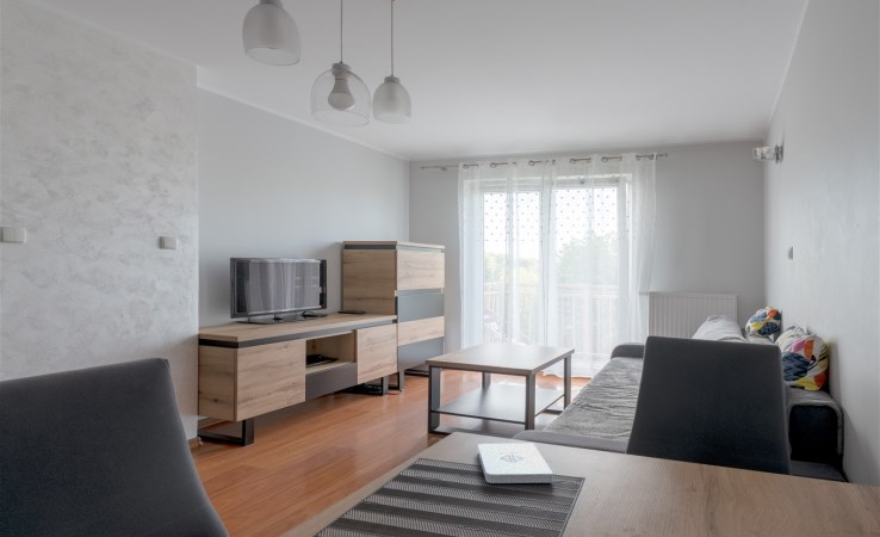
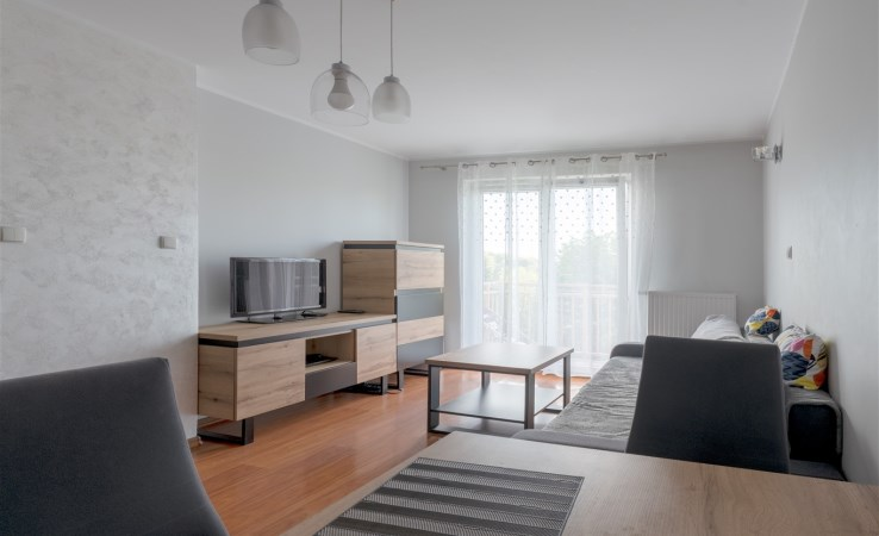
- notepad [477,443,554,484]
